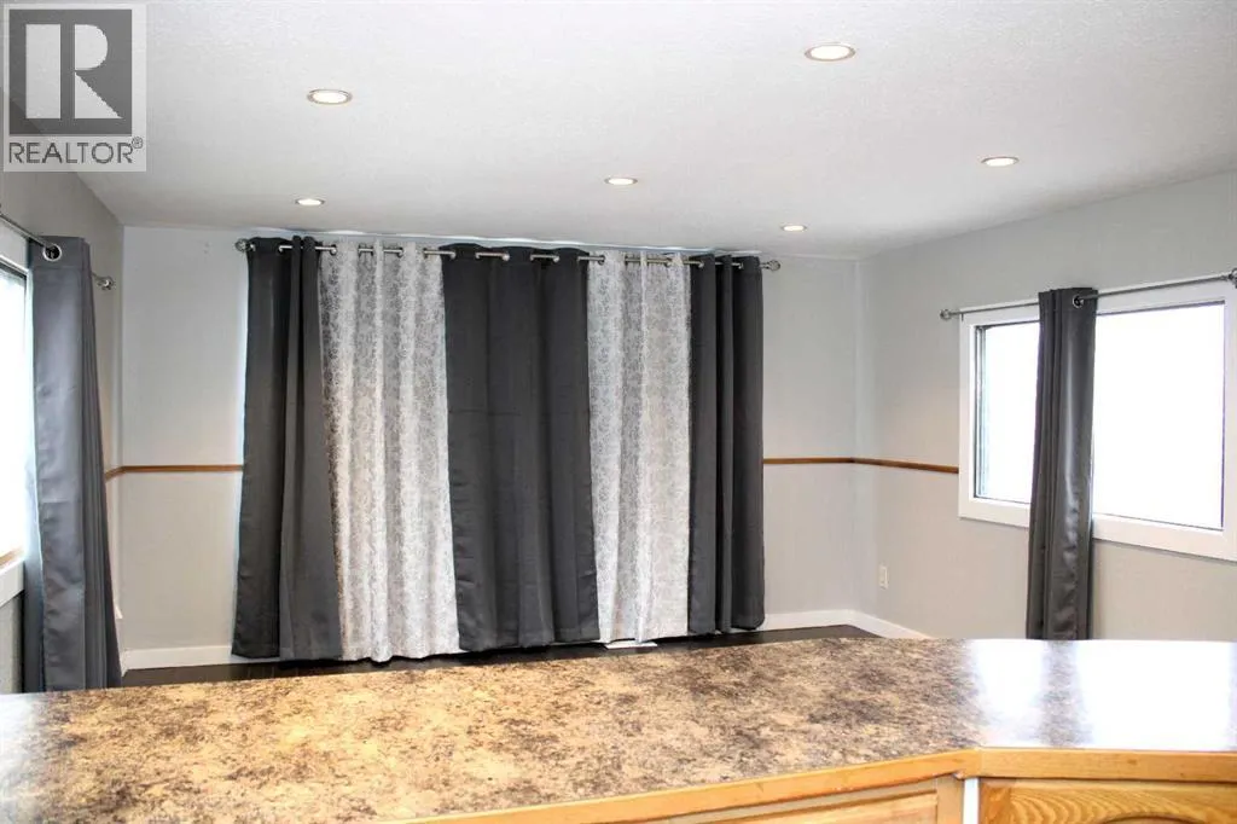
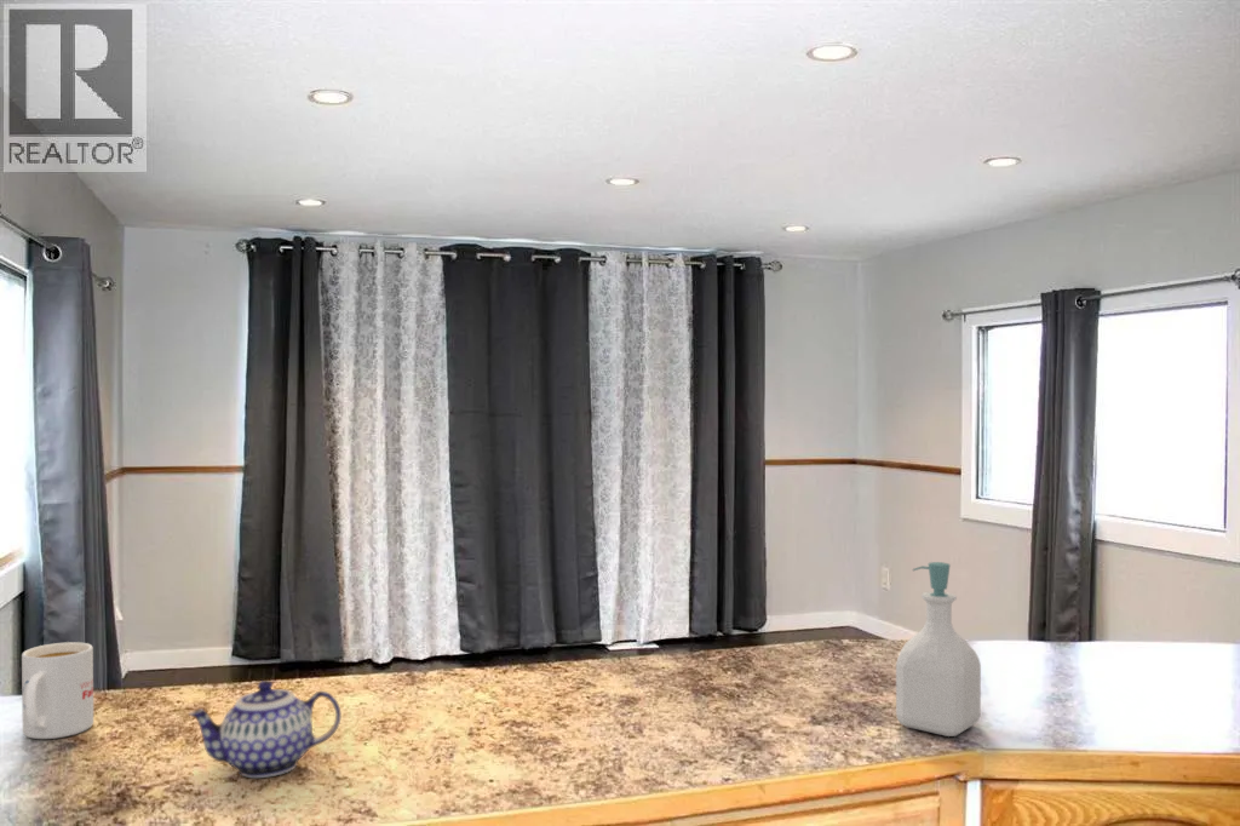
+ mug [21,641,94,740]
+ soap bottle [895,561,982,738]
+ teapot [186,679,343,779]
